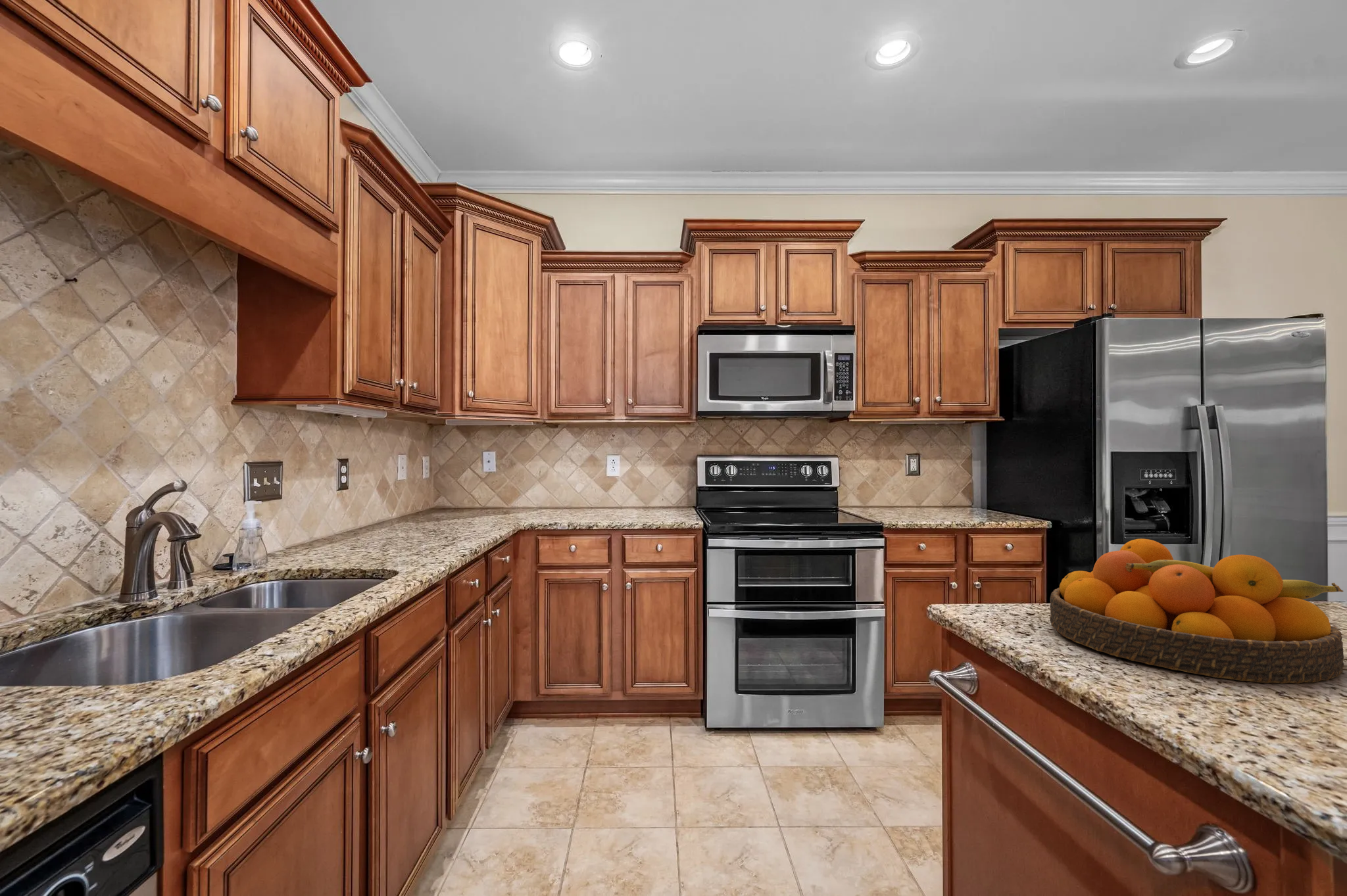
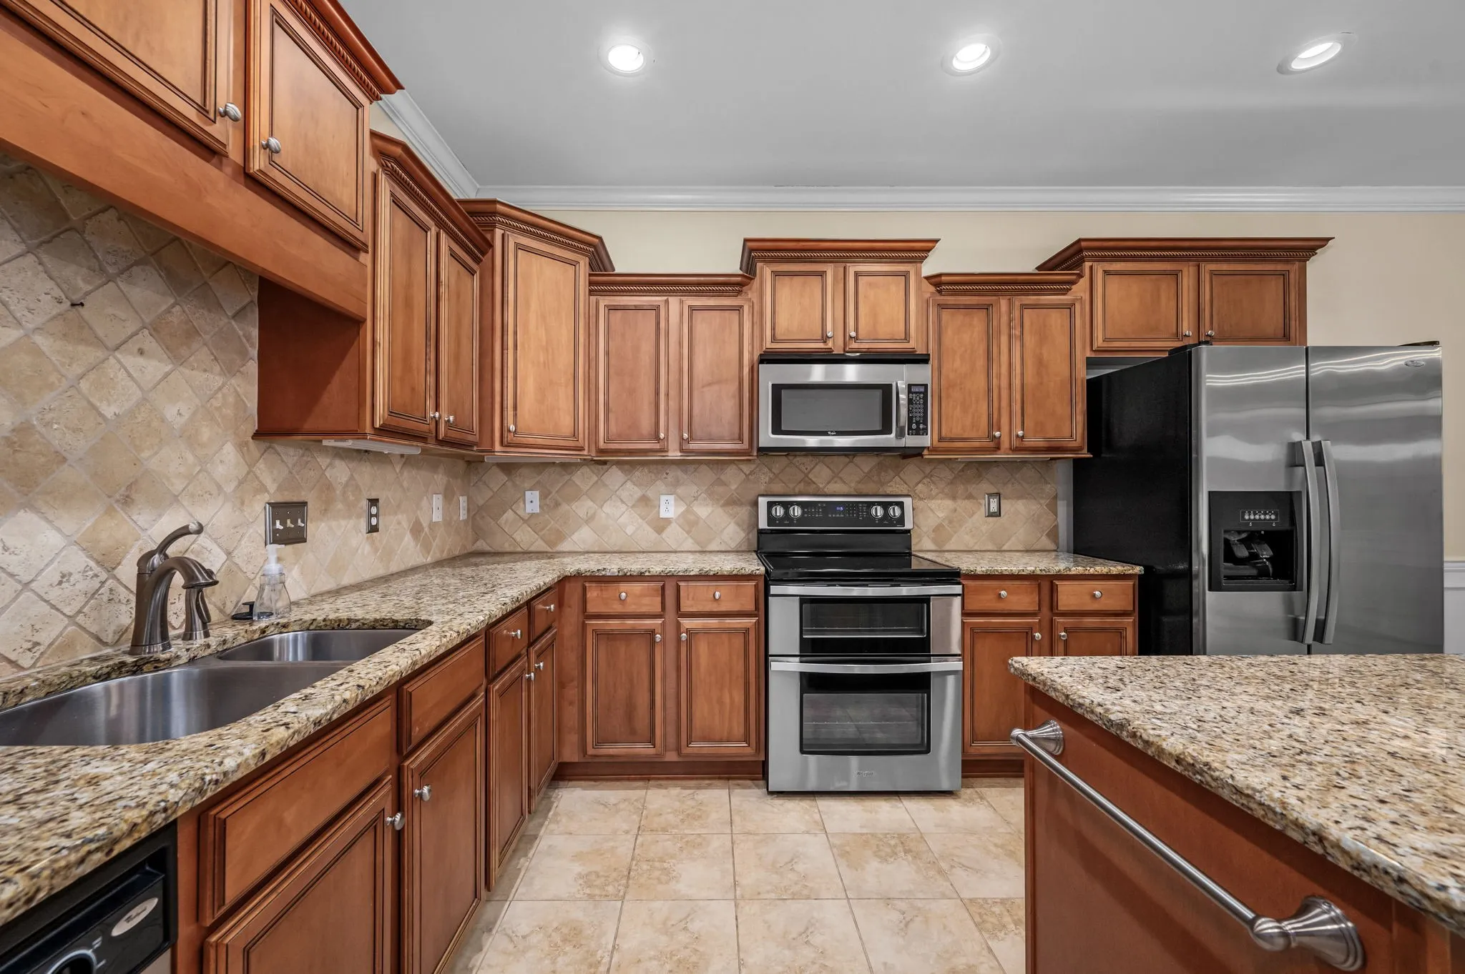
- fruit bowl [1049,538,1344,684]
